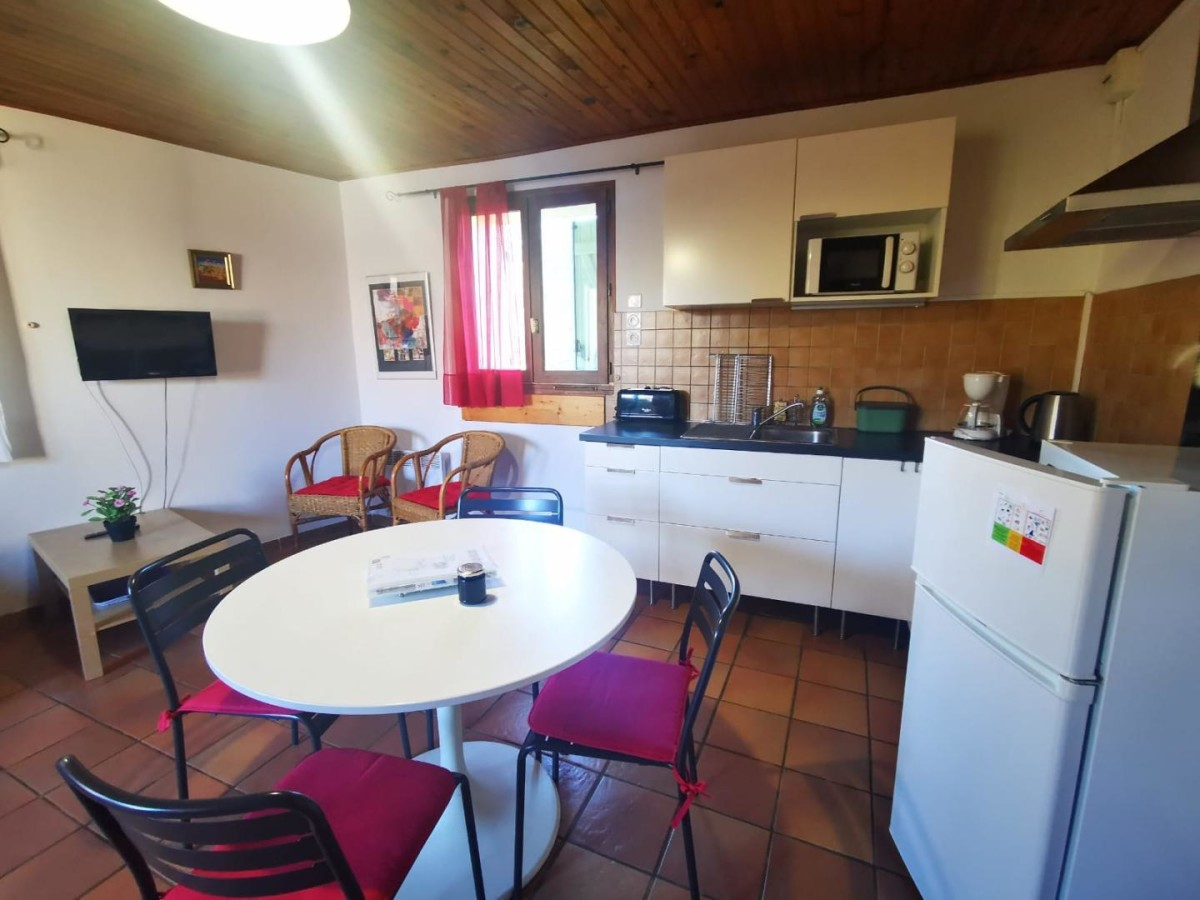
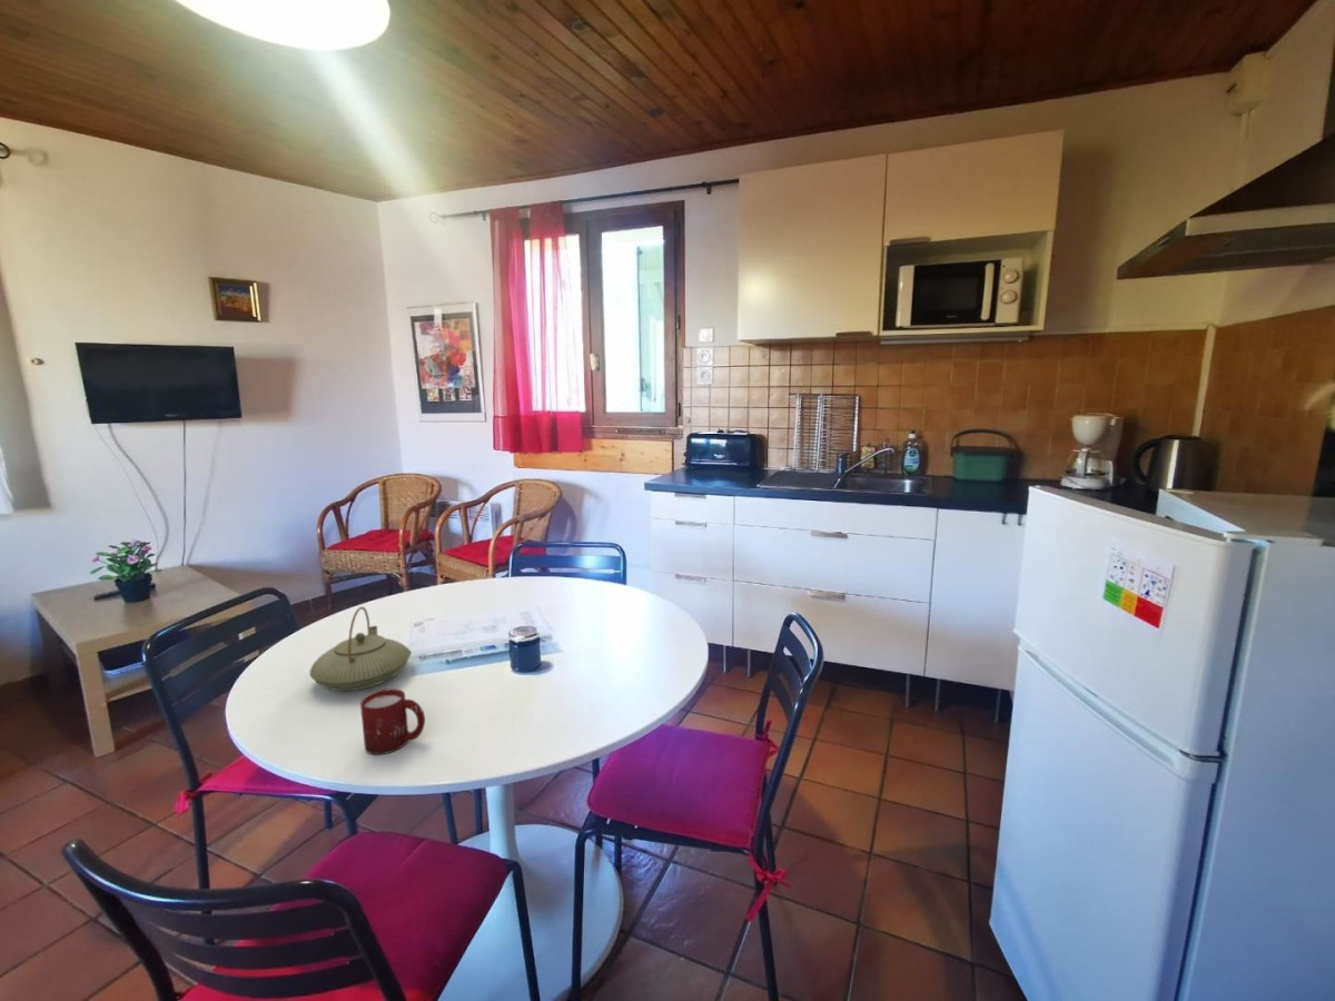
+ cup [359,687,426,755]
+ teapot [308,606,412,692]
